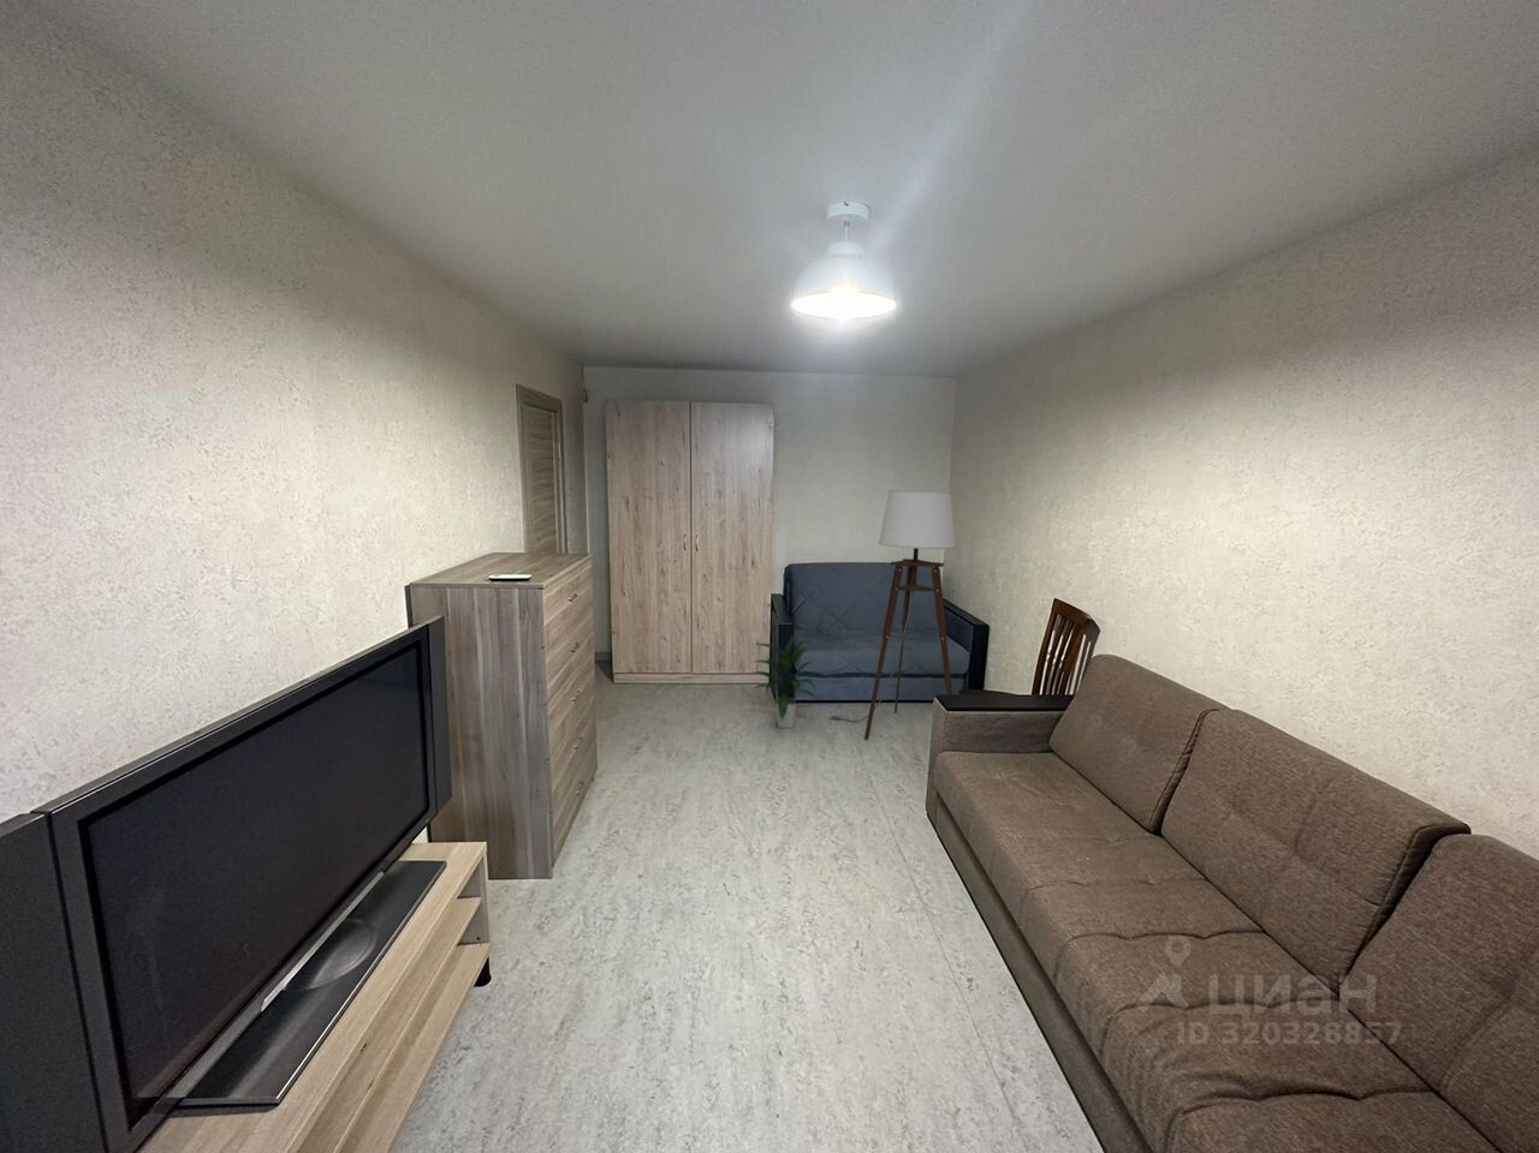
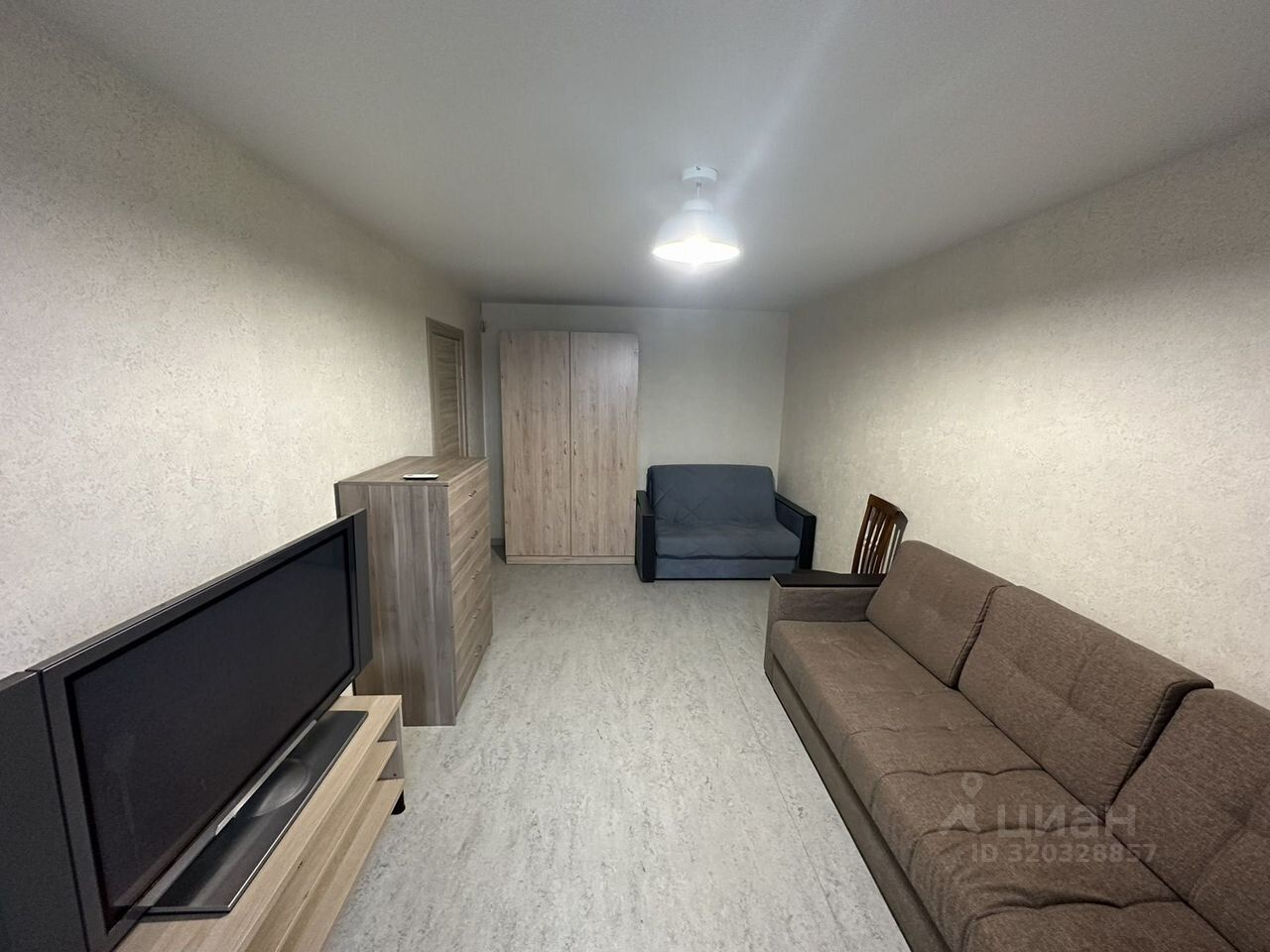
- floor lamp [829,489,957,741]
- indoor plant [748,633,819,729]
